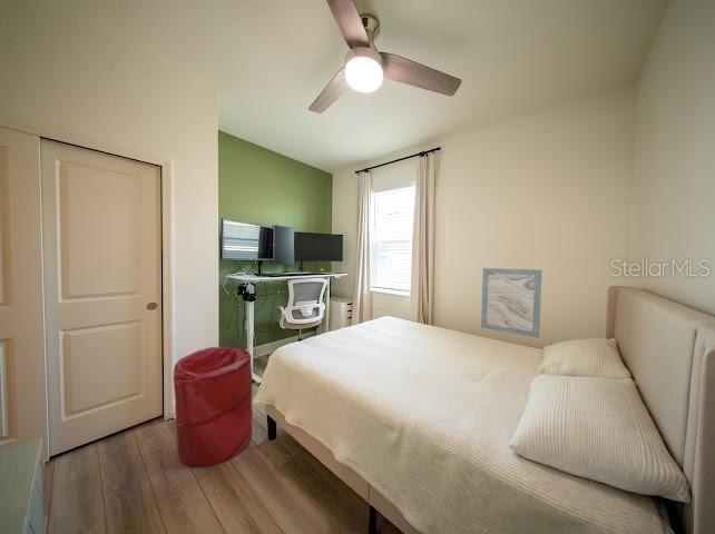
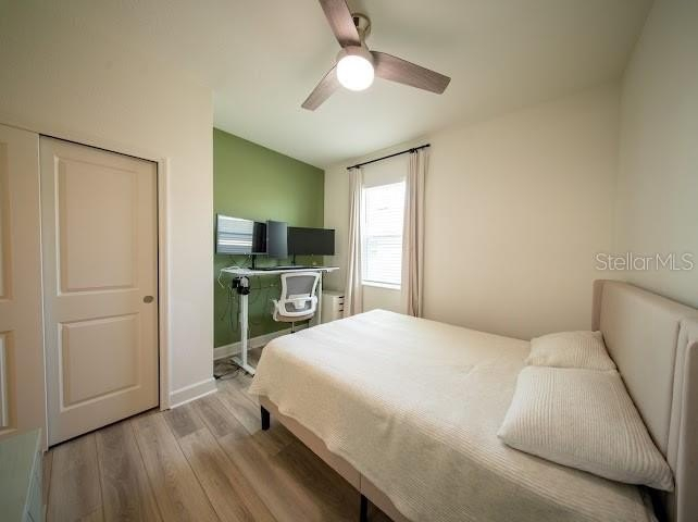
- laundry hamper [173,346,254,468]
- wall art [480,267,542,339]
